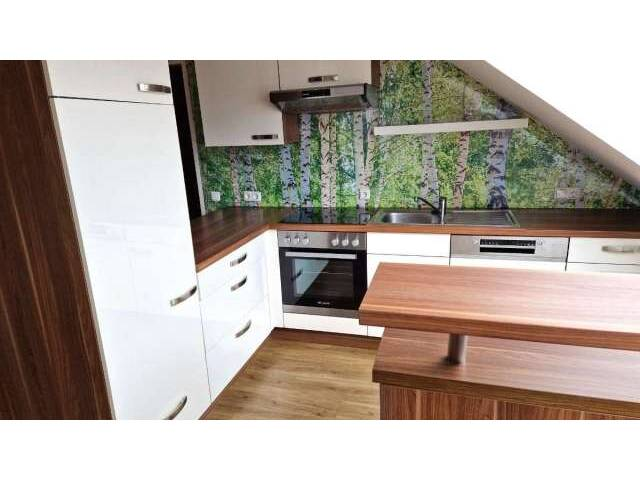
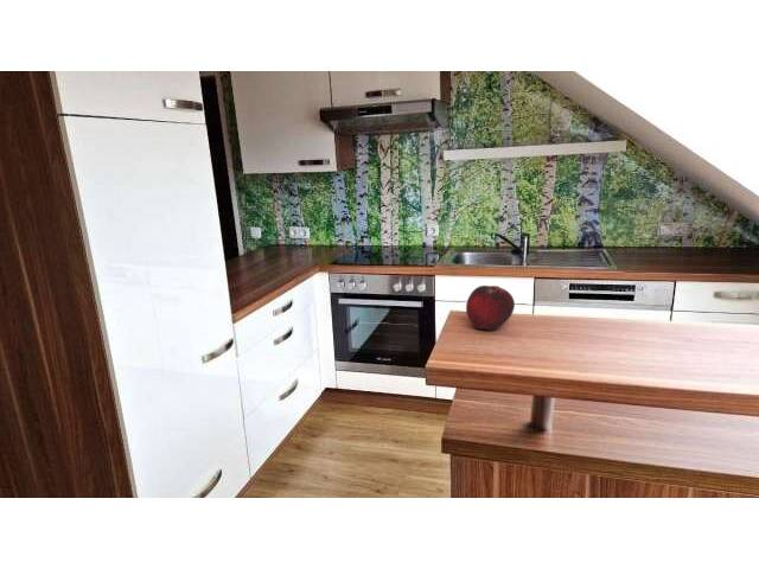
+ fruit [465,284,516,332]
